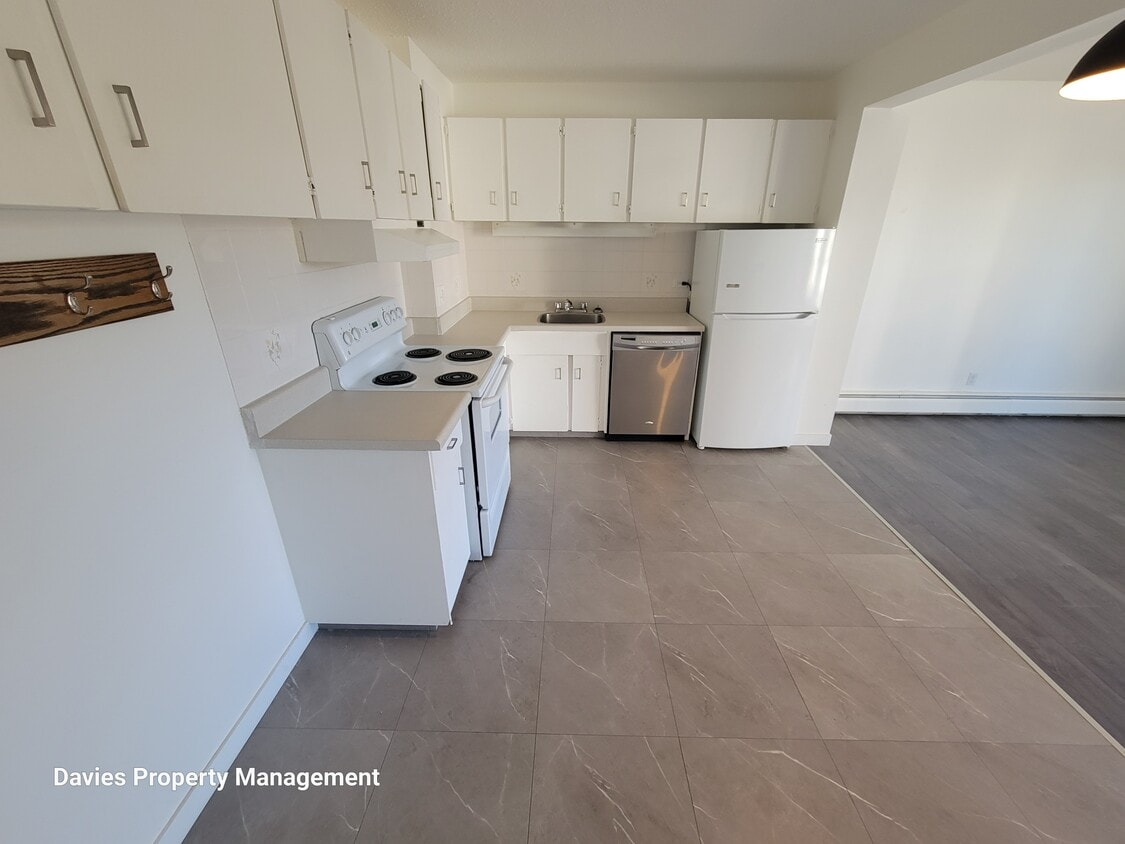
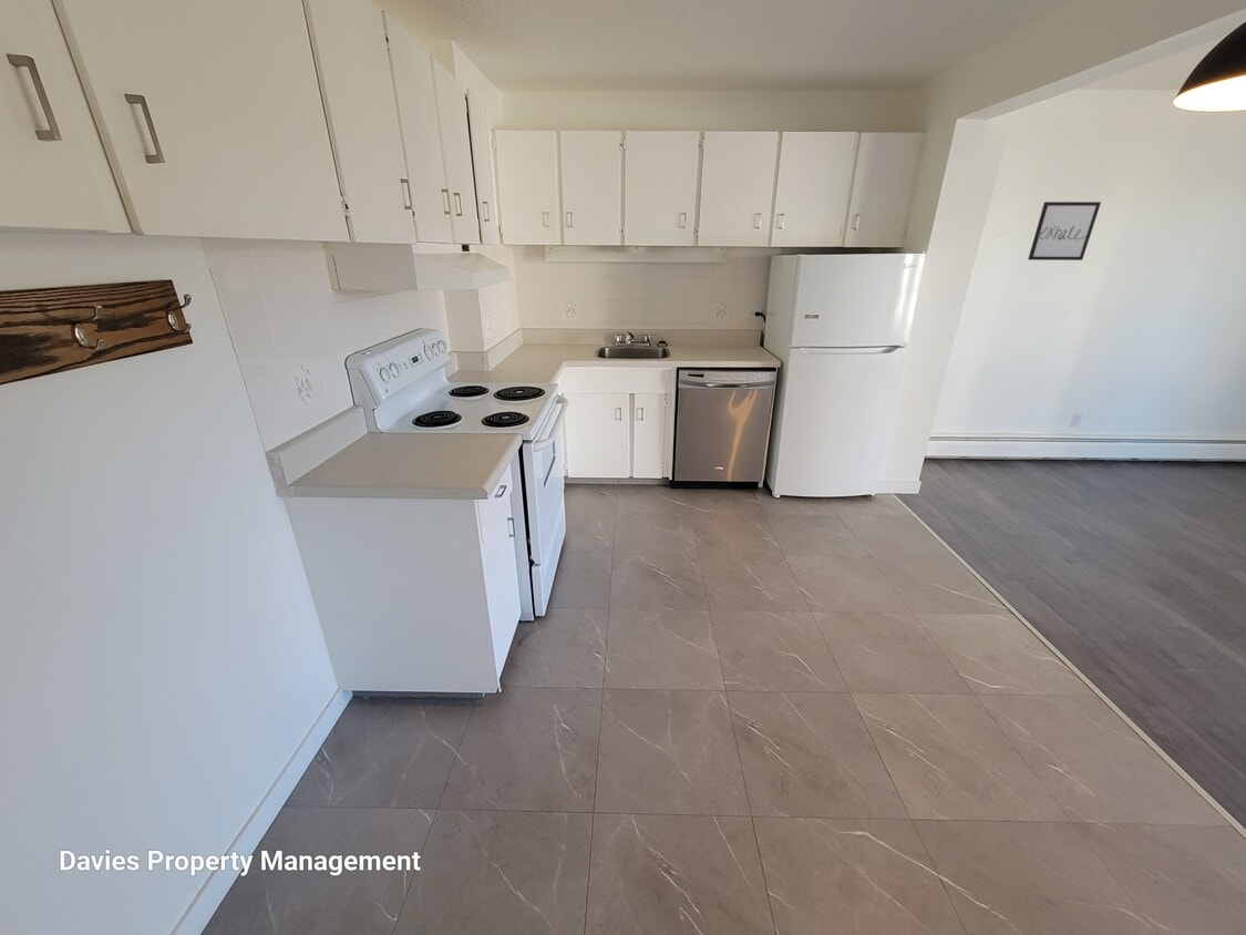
+ wall art [1027,201,1102,261]
